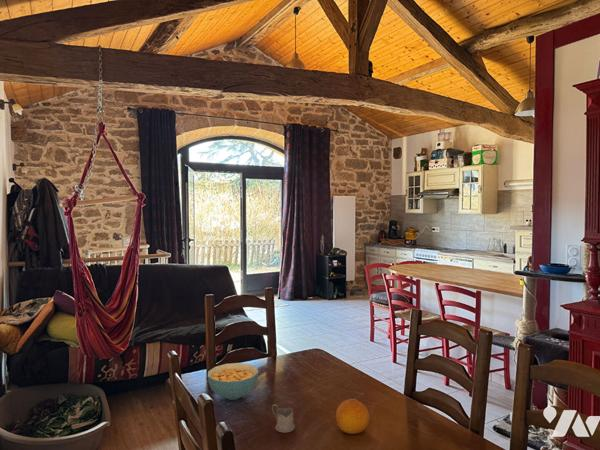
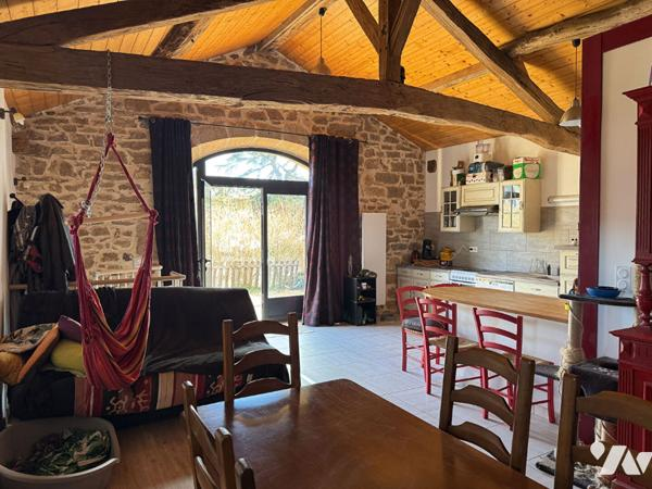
- cereal bowl [207,362,260,401]
- fruit [335,398,370,435]
- tea glass holder [271,404,296,433]
